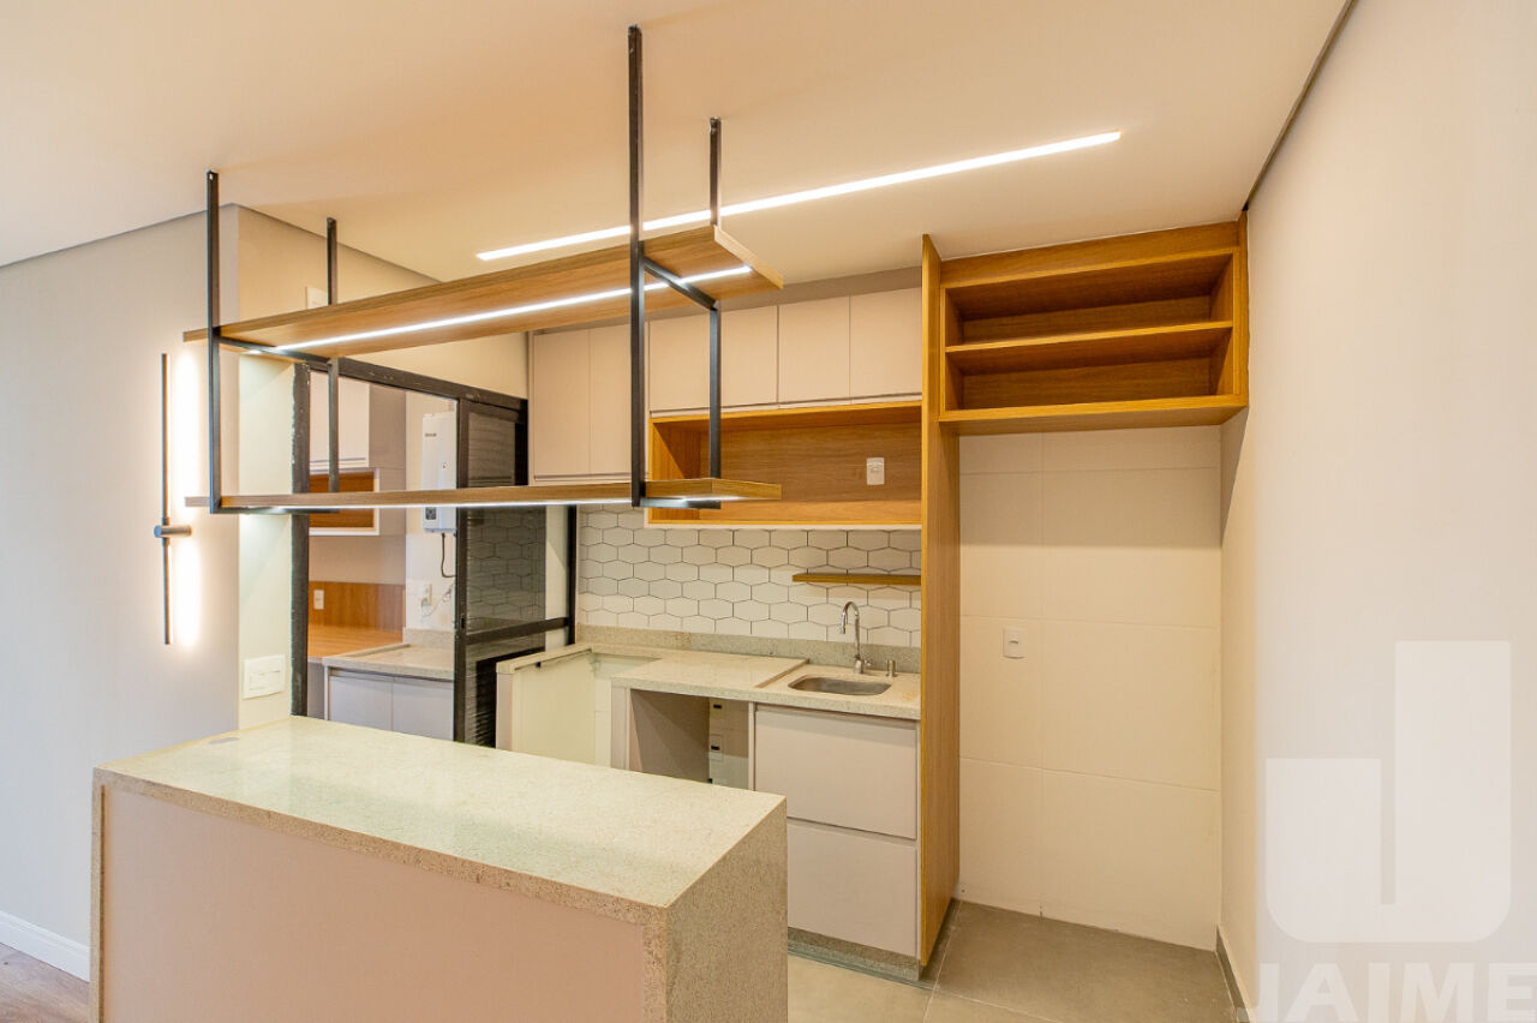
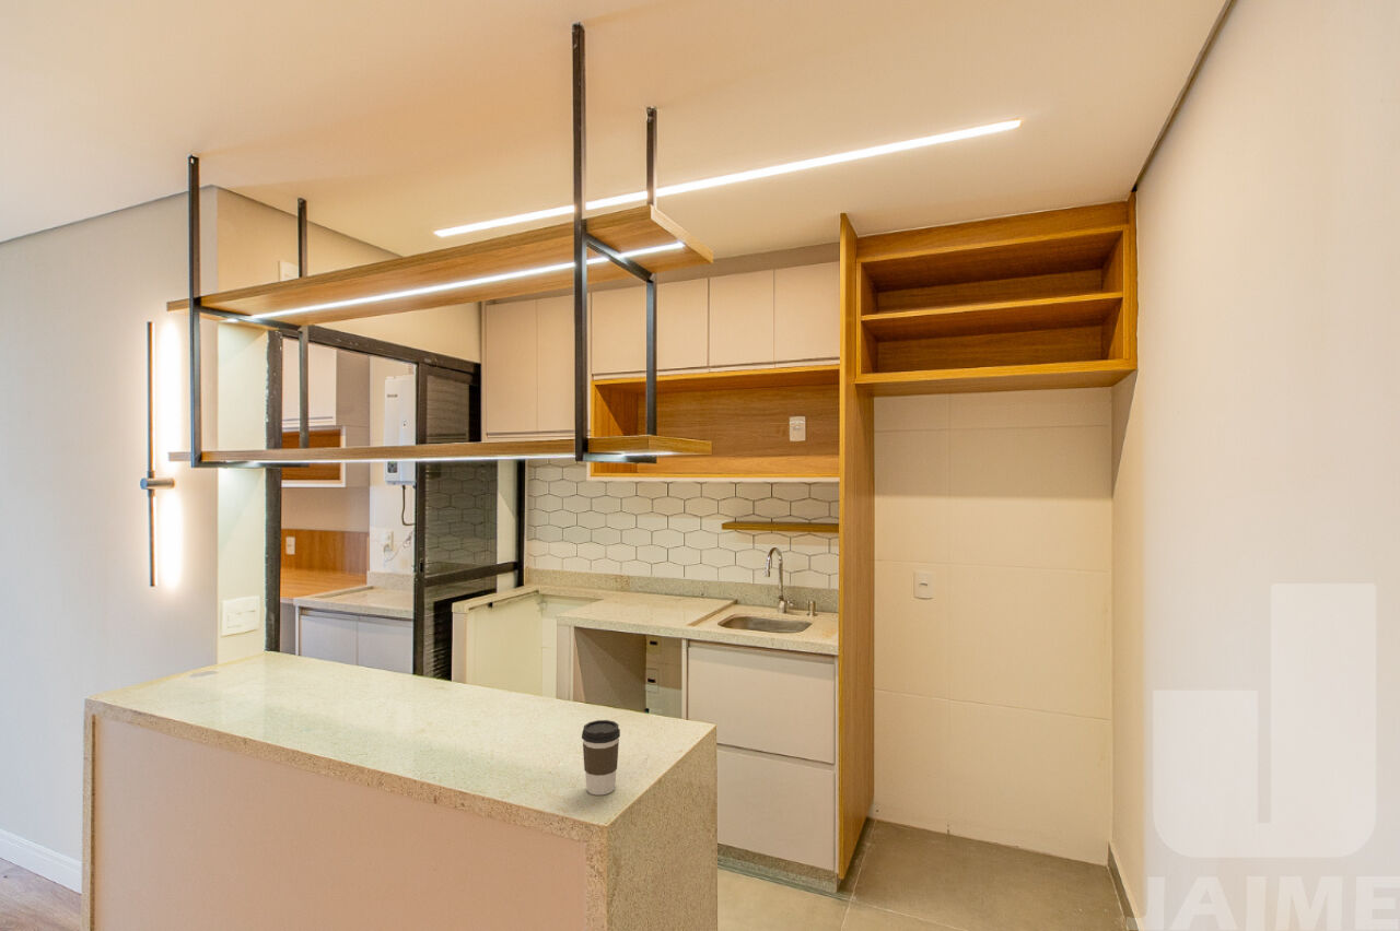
+ coffee cup [581,719,621,797]
